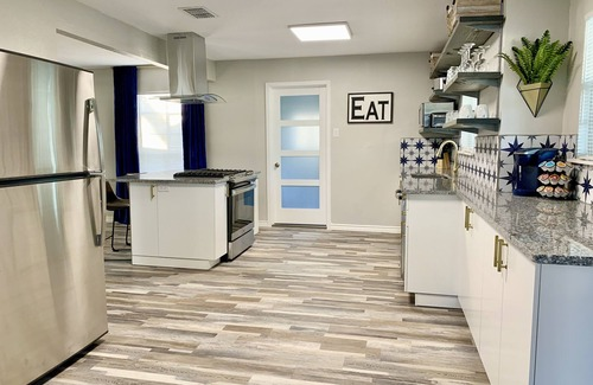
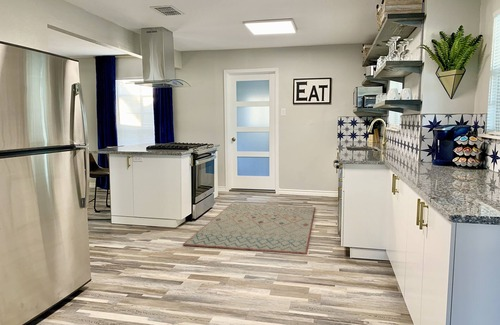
+ rug [182,203,316,255]
